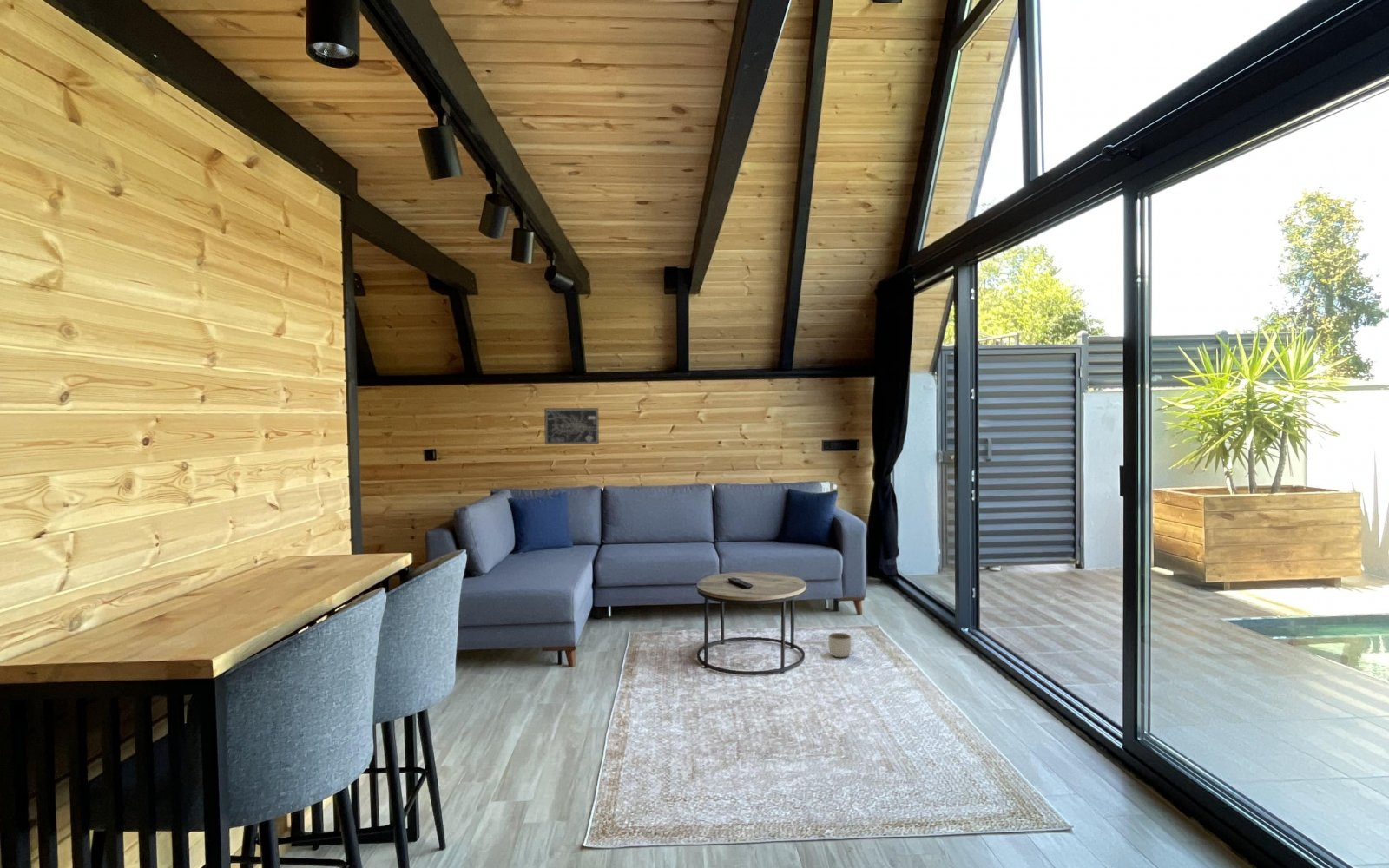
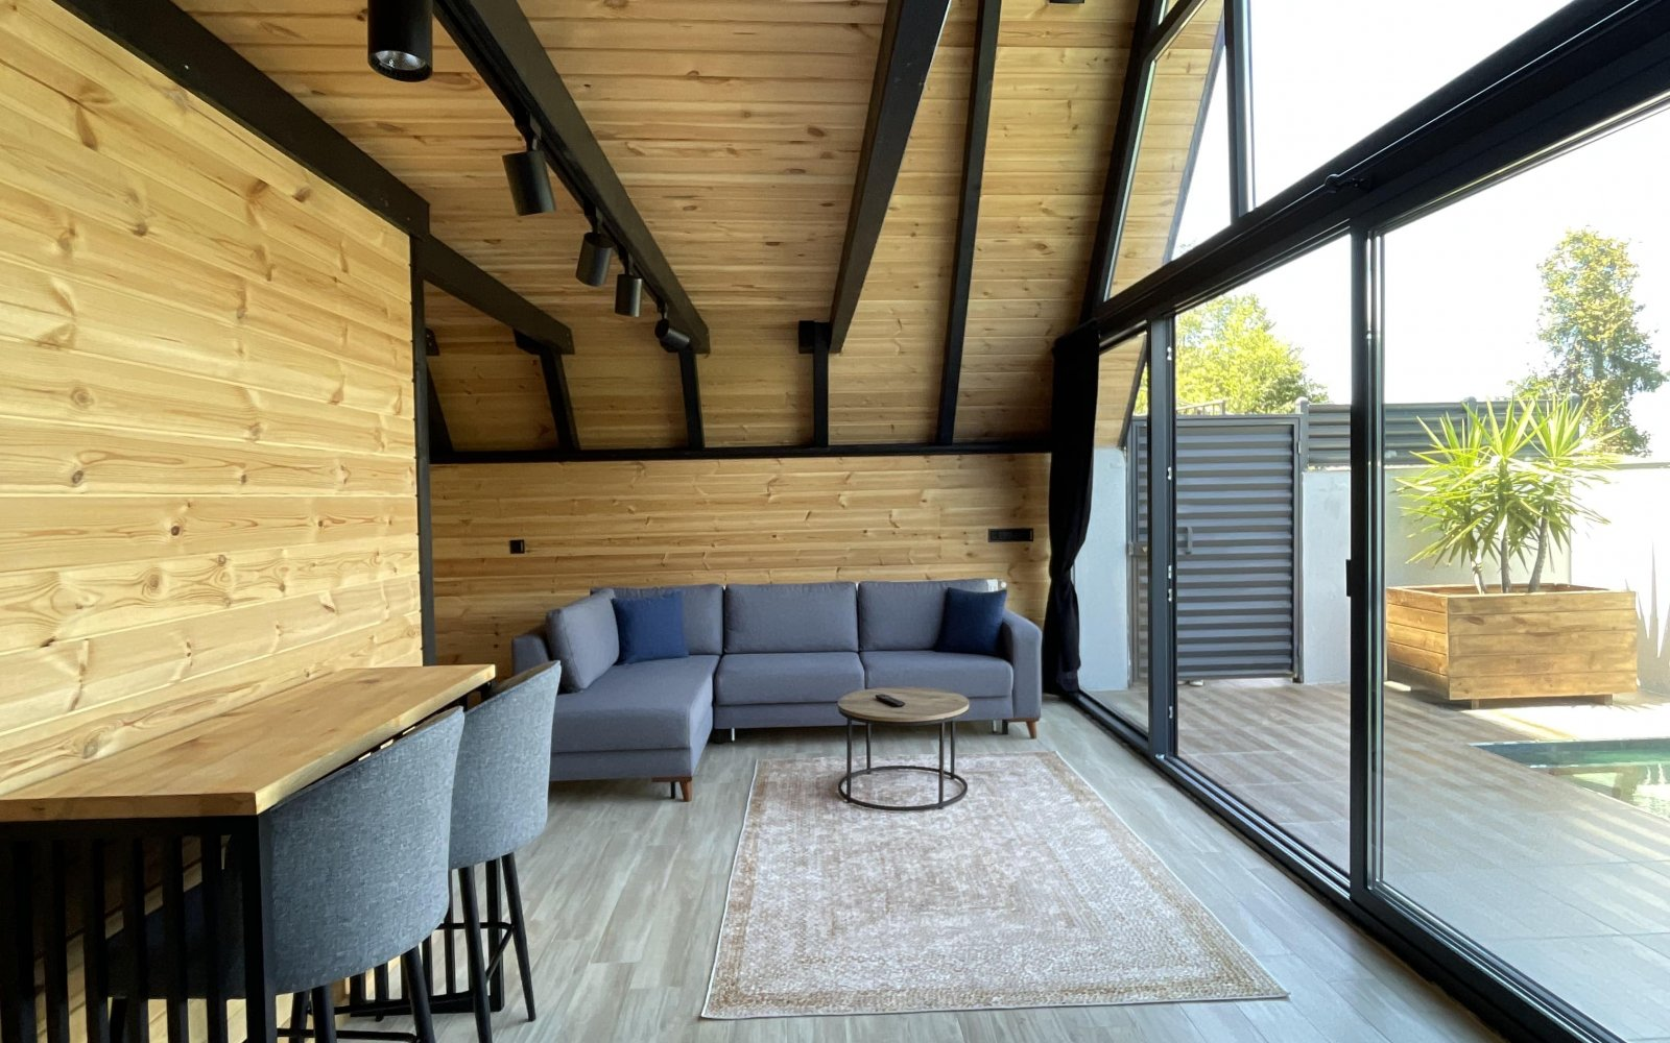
- planter [827,632,852,658]
- wall art [543,407,600,445]
